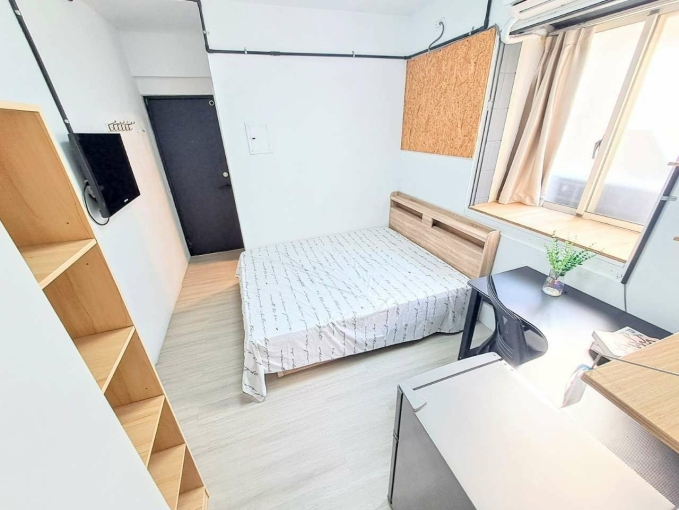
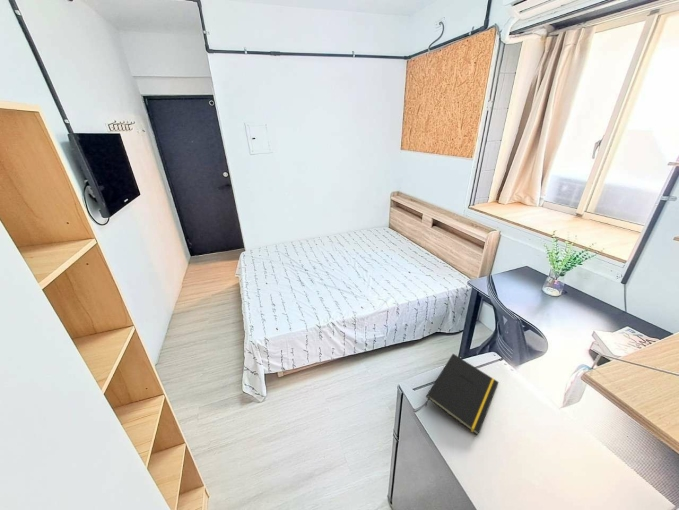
+ notepad [424,353,499,436]
